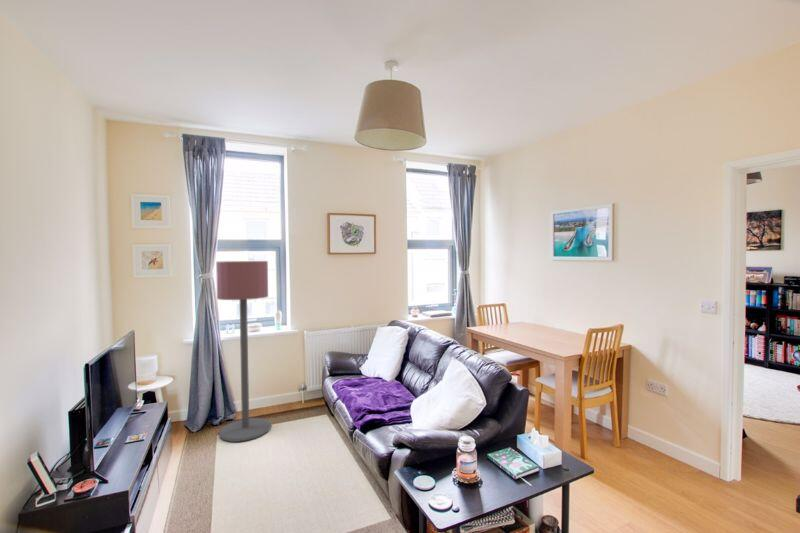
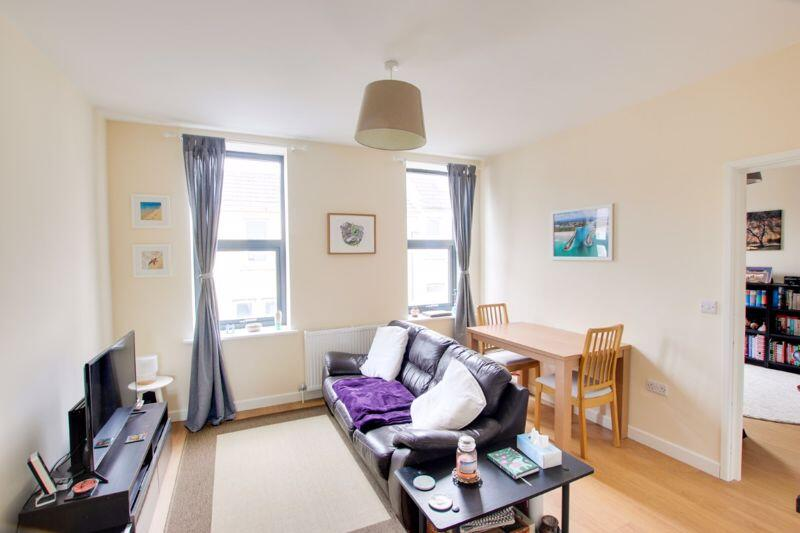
- floor lamp [215,260,272,443]
